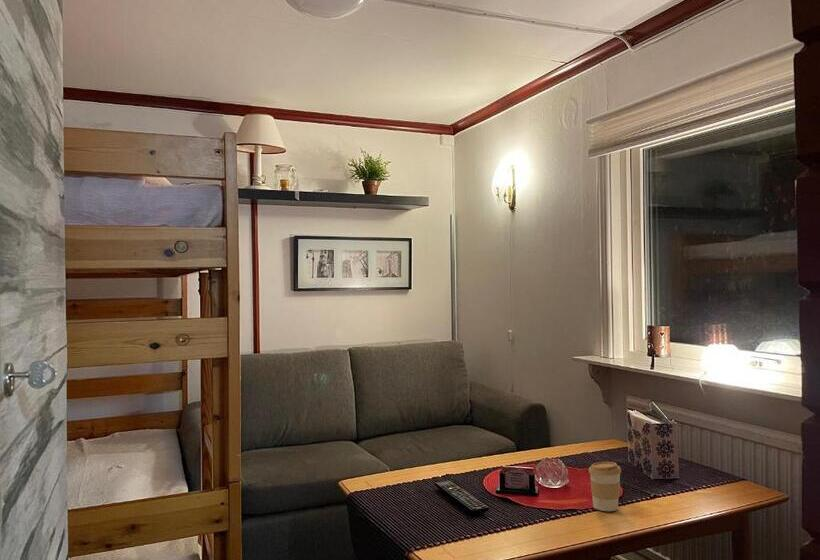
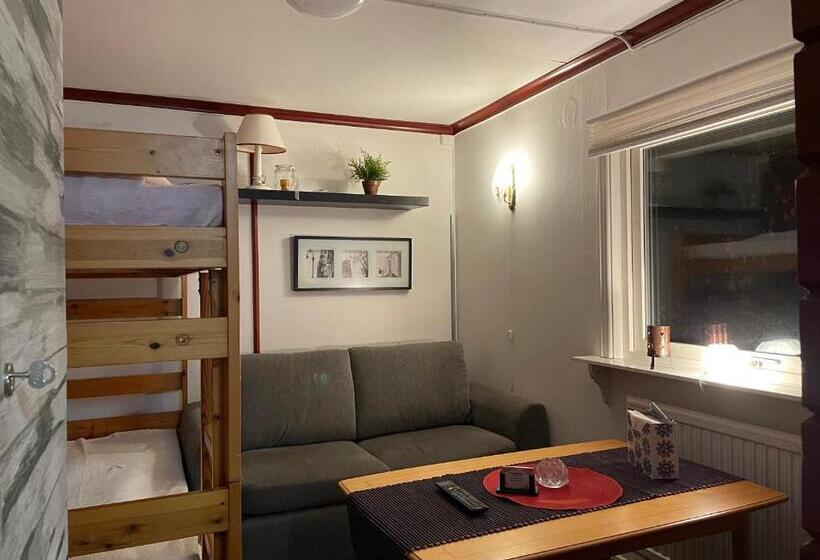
- coffee cup [588,461,622,512]
